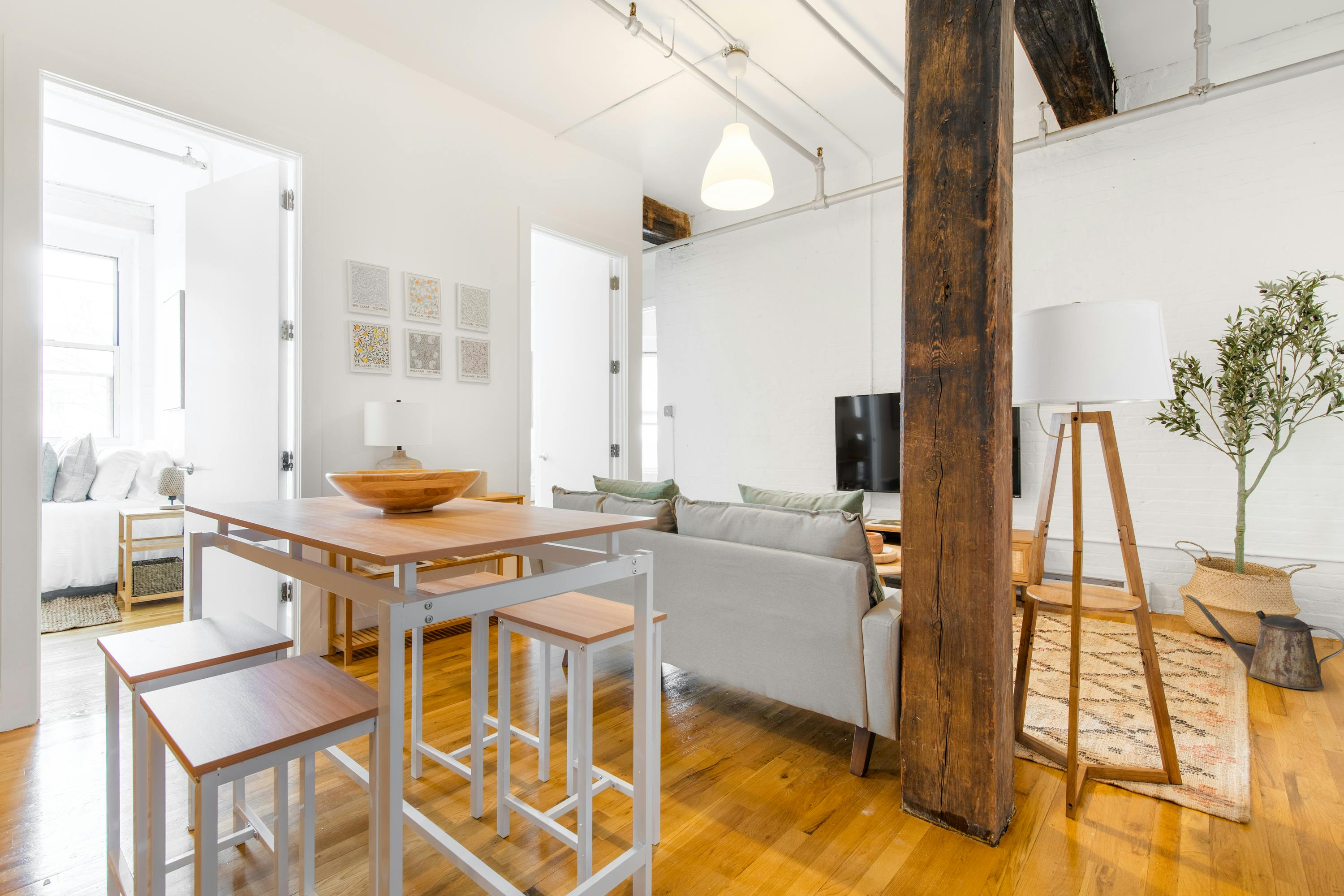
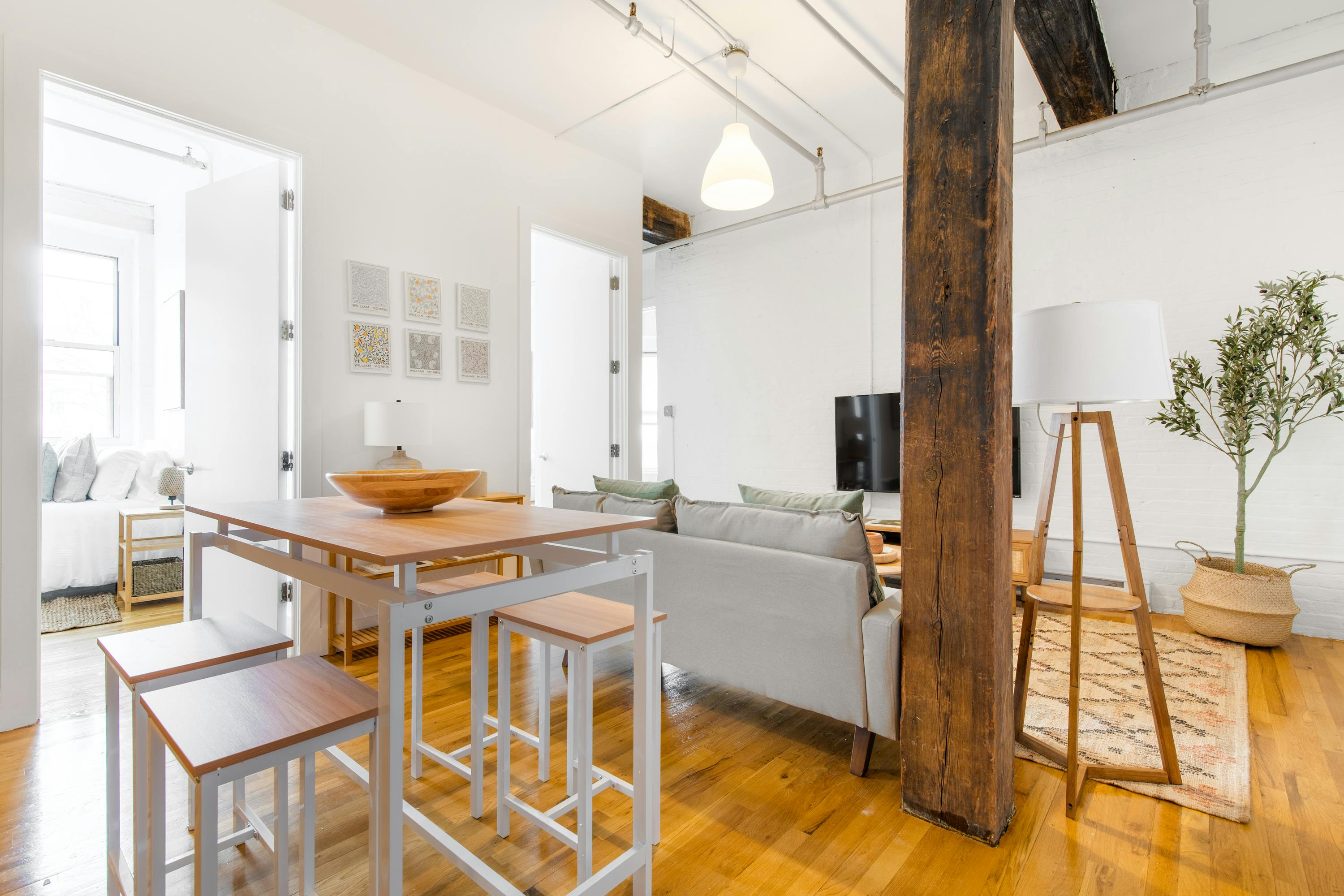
- watering can [1185,594,1344,690]
